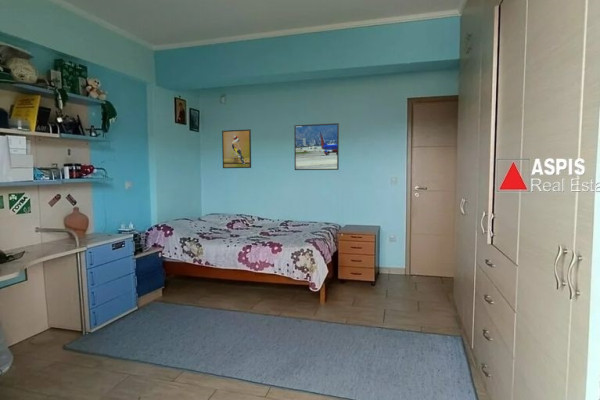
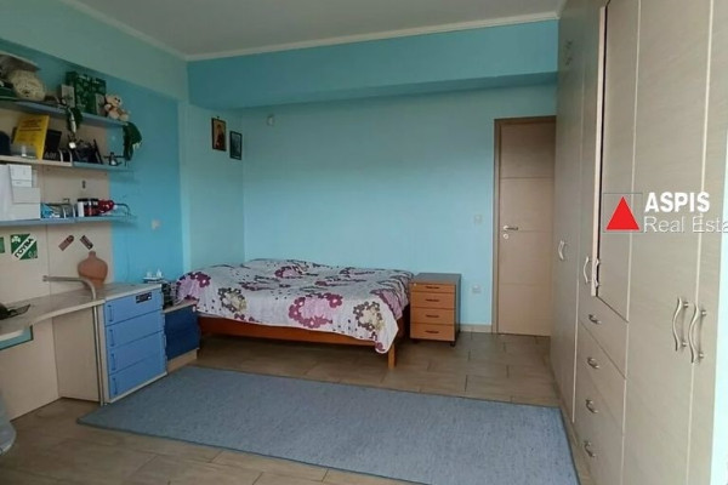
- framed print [293,122,340,171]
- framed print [221,128,252,169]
